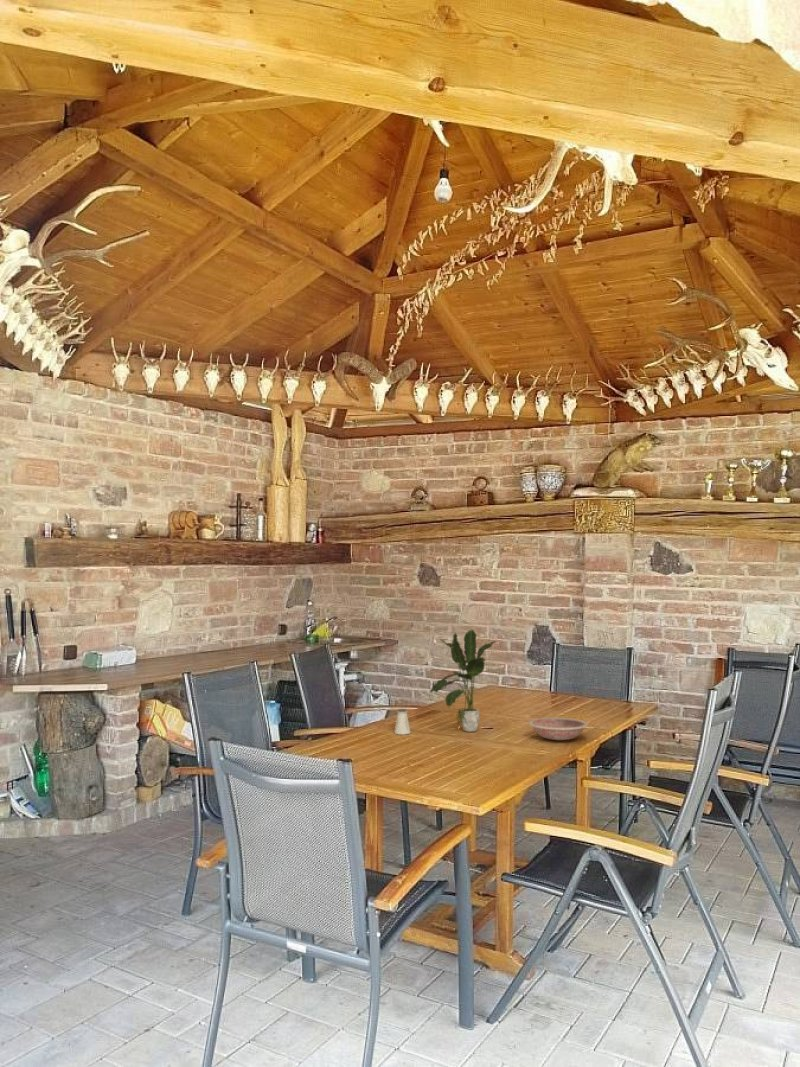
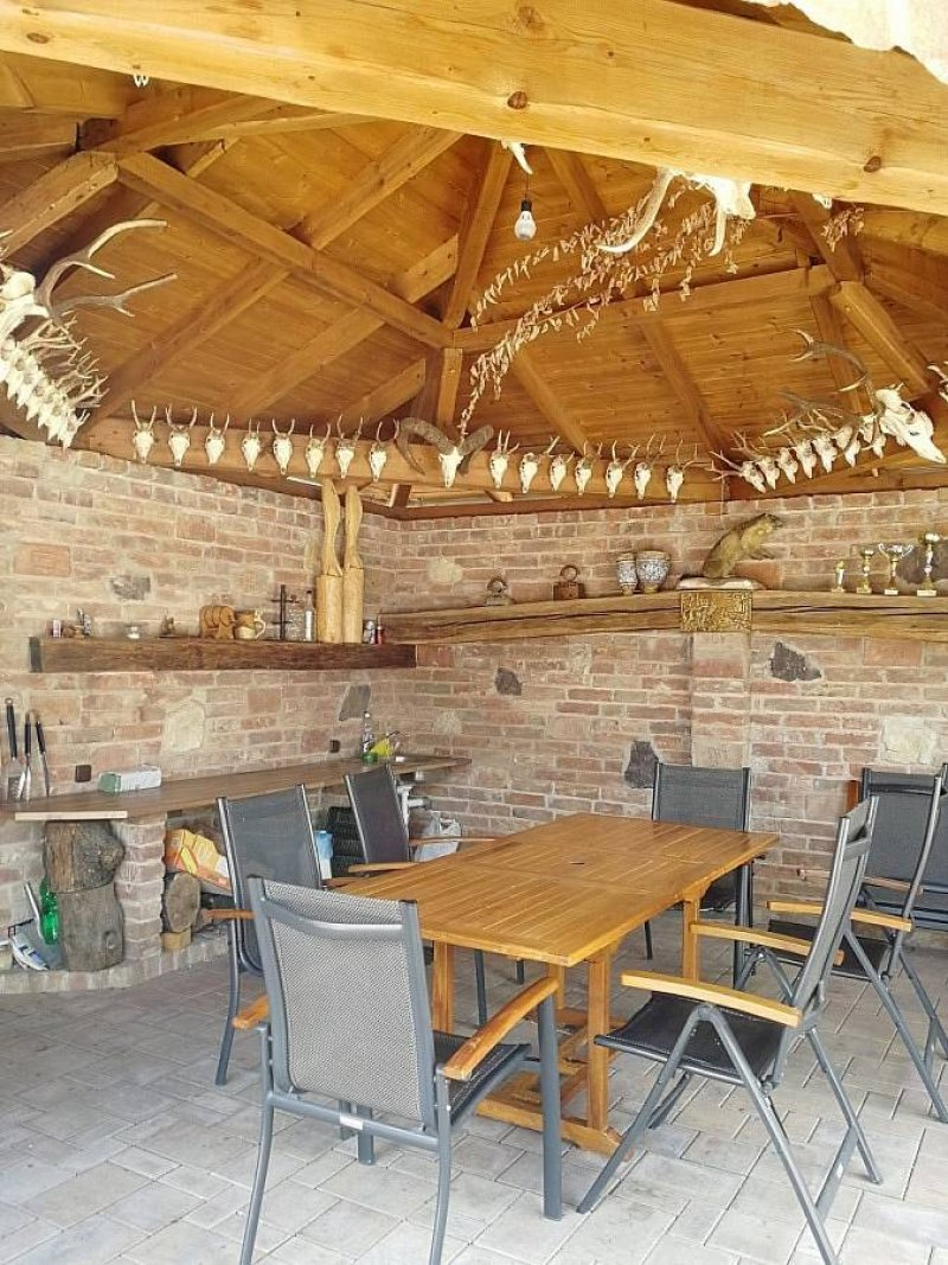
- saltshaker [393,708,412,735]
- bowl [528,717,589,741]
- potted plant [429,629,497,733]
